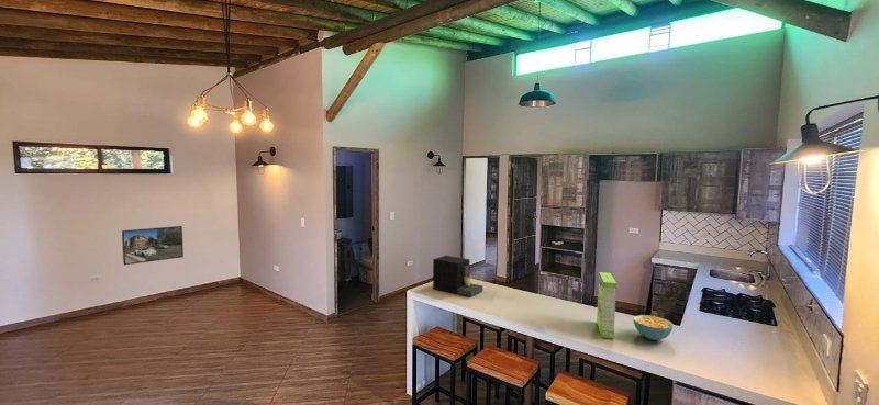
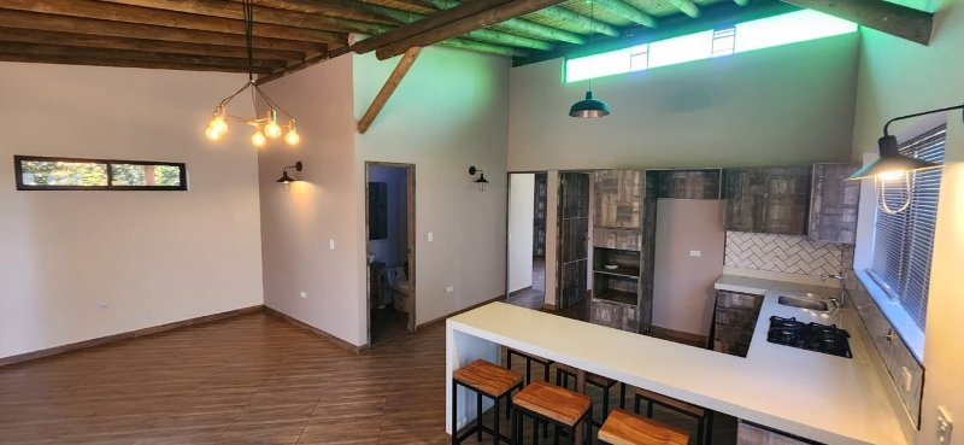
- coffee maker [432,255,485,297]
- cereal bowl [632,314,675,341]
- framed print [121,225,185,266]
- cake mix box [596,271,617,340]
